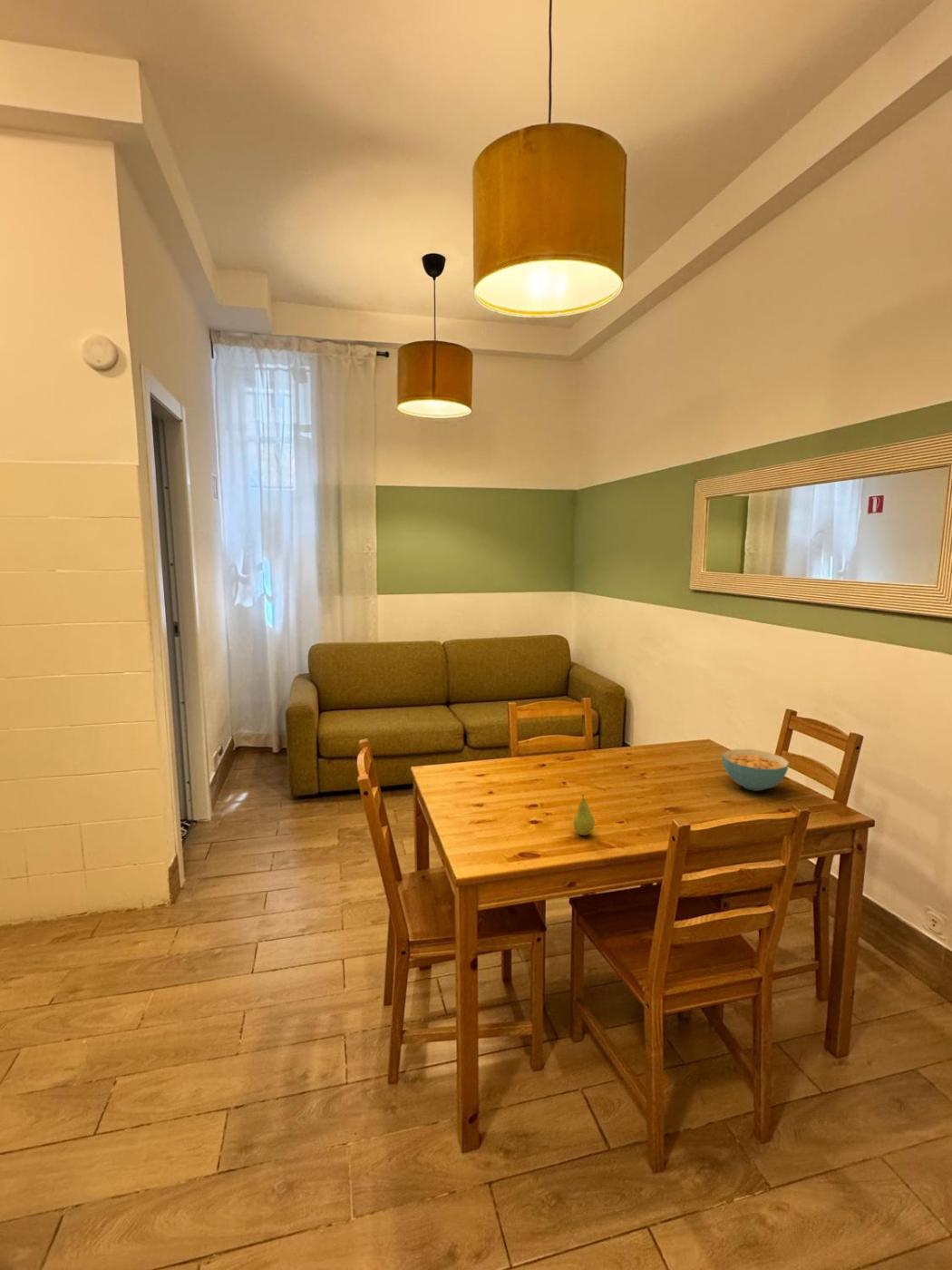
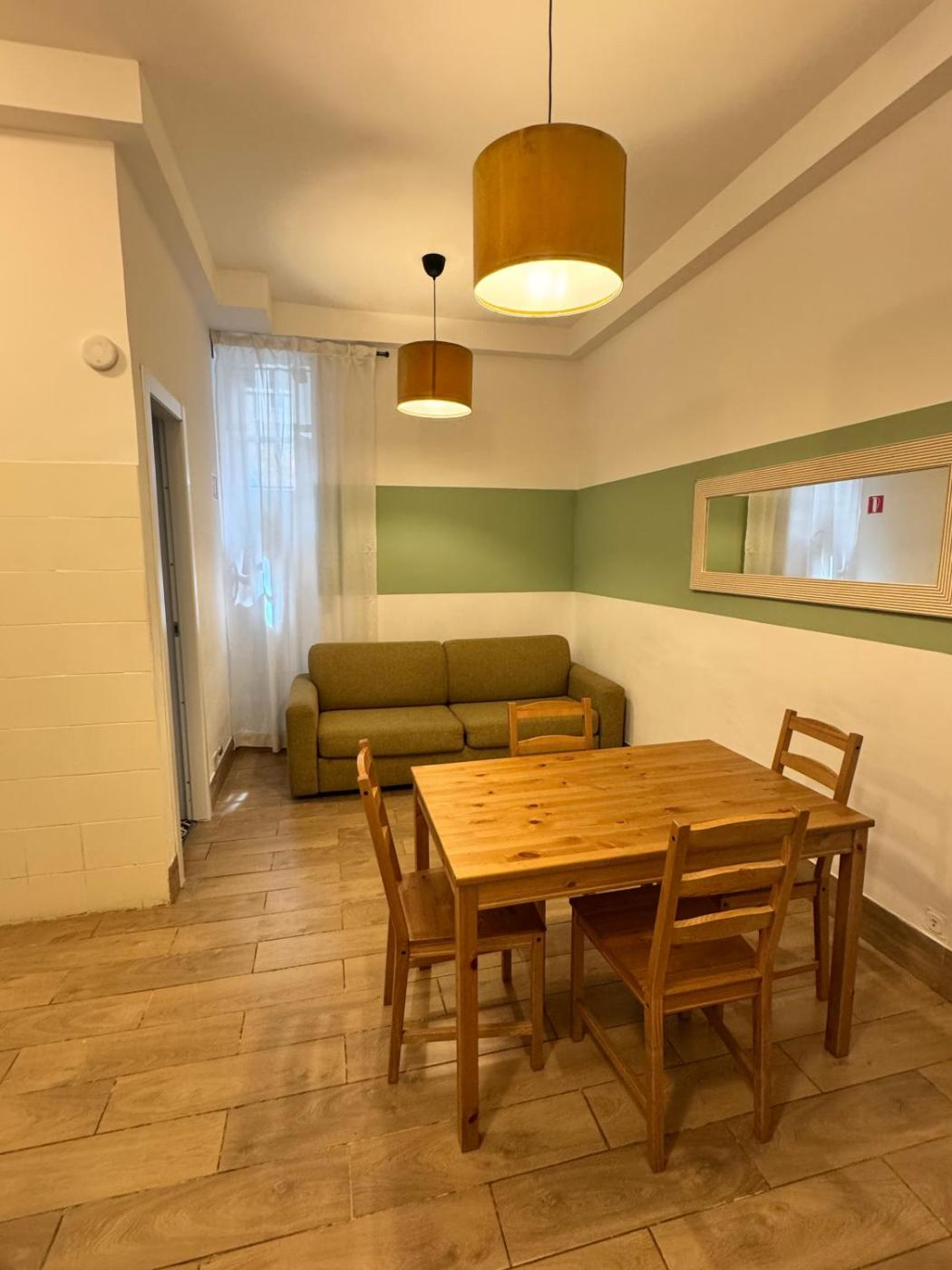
- cereal bowl [721,748,791,792]
- fruit [572,794,596,836]
